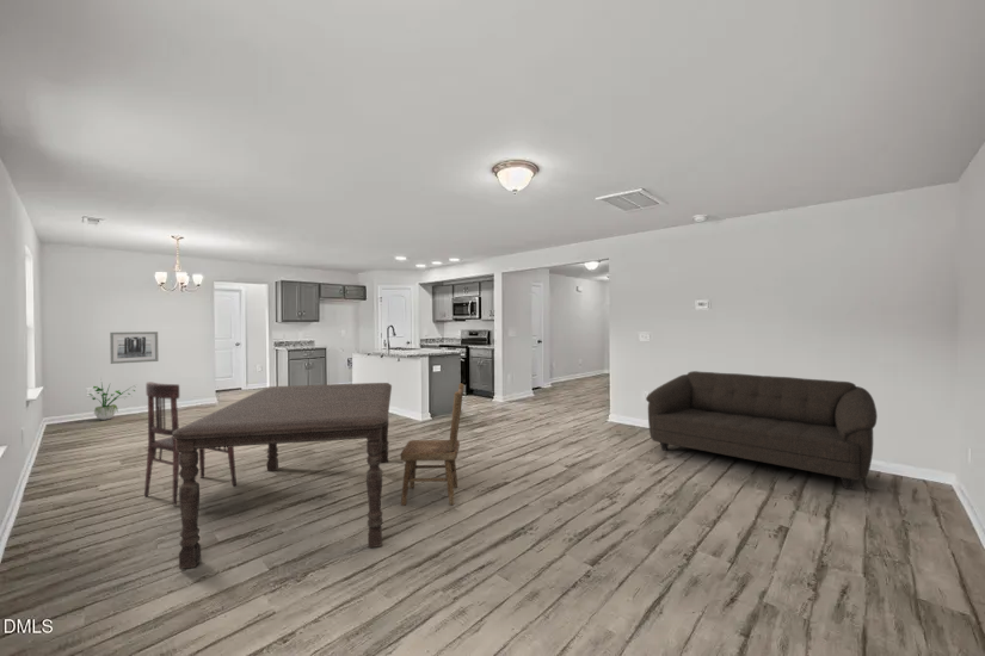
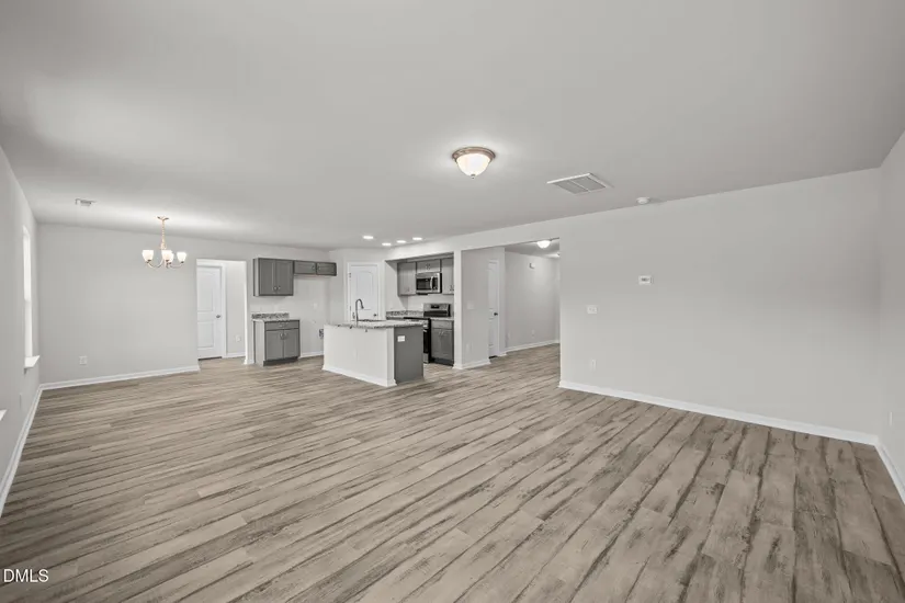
- potted plant [86,377,136,421]
- wall art [109,330,160,365]
- dining chair [143,380,238,506]
- sofa [645,370,879,490]
- dining table [173,382,393,570]
- dining chair [400,382,466,507]
